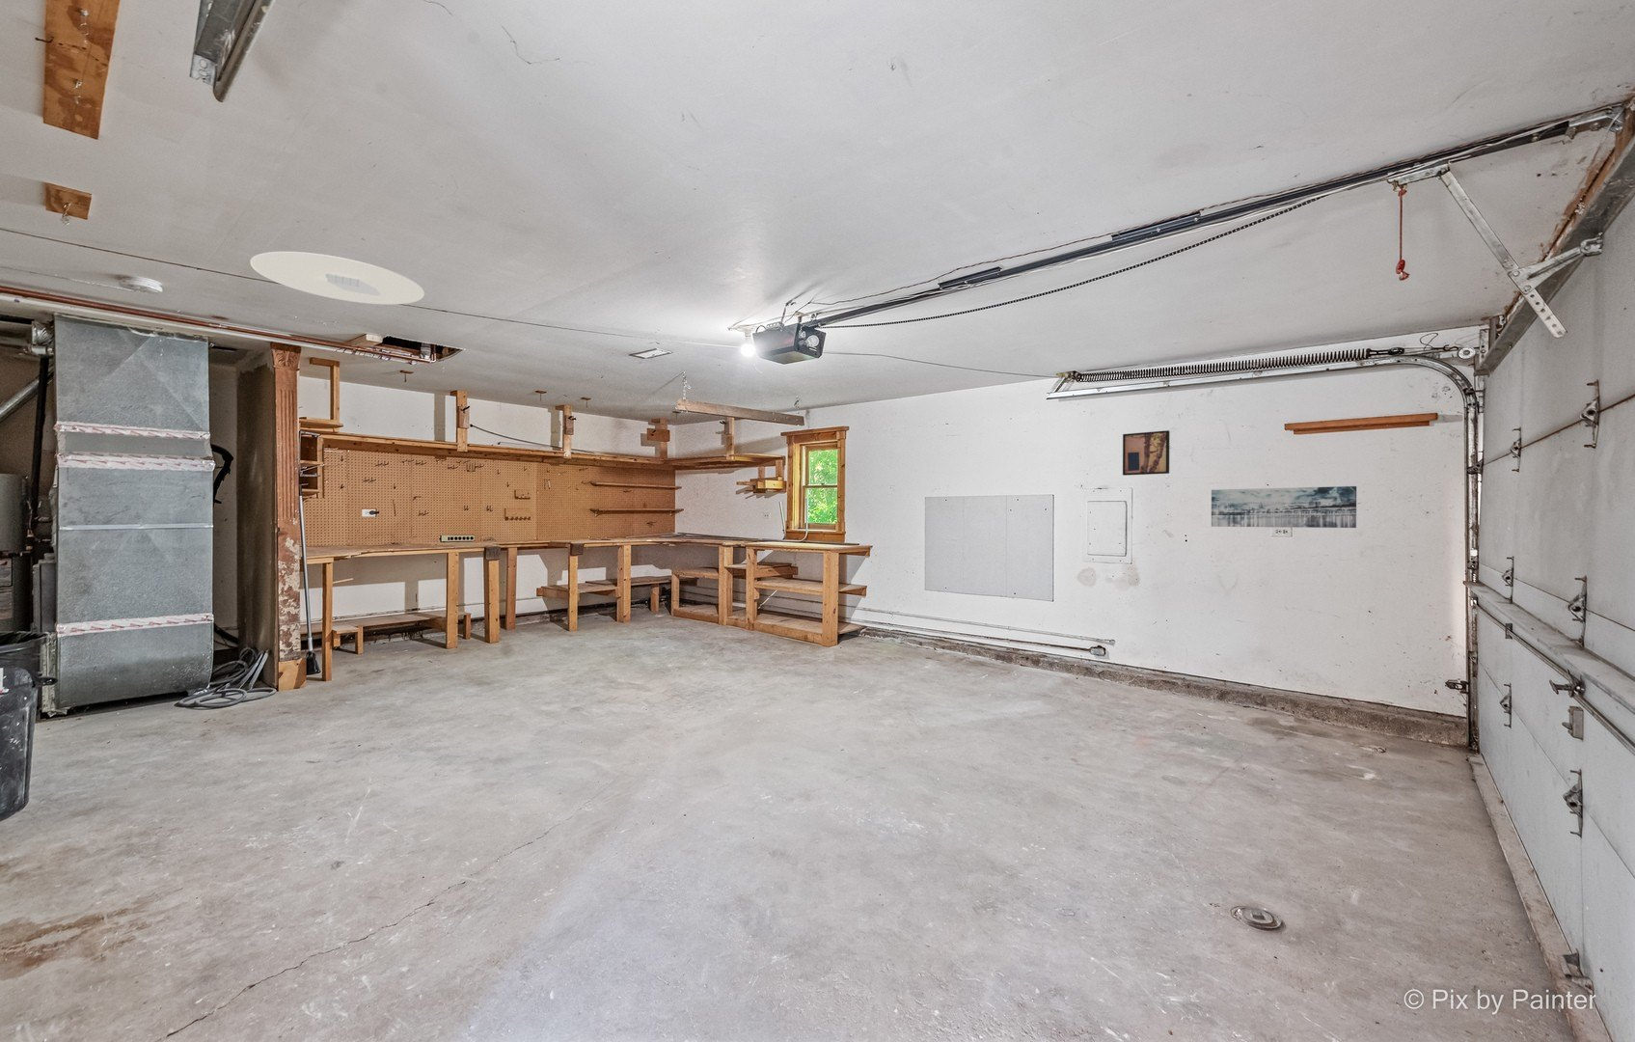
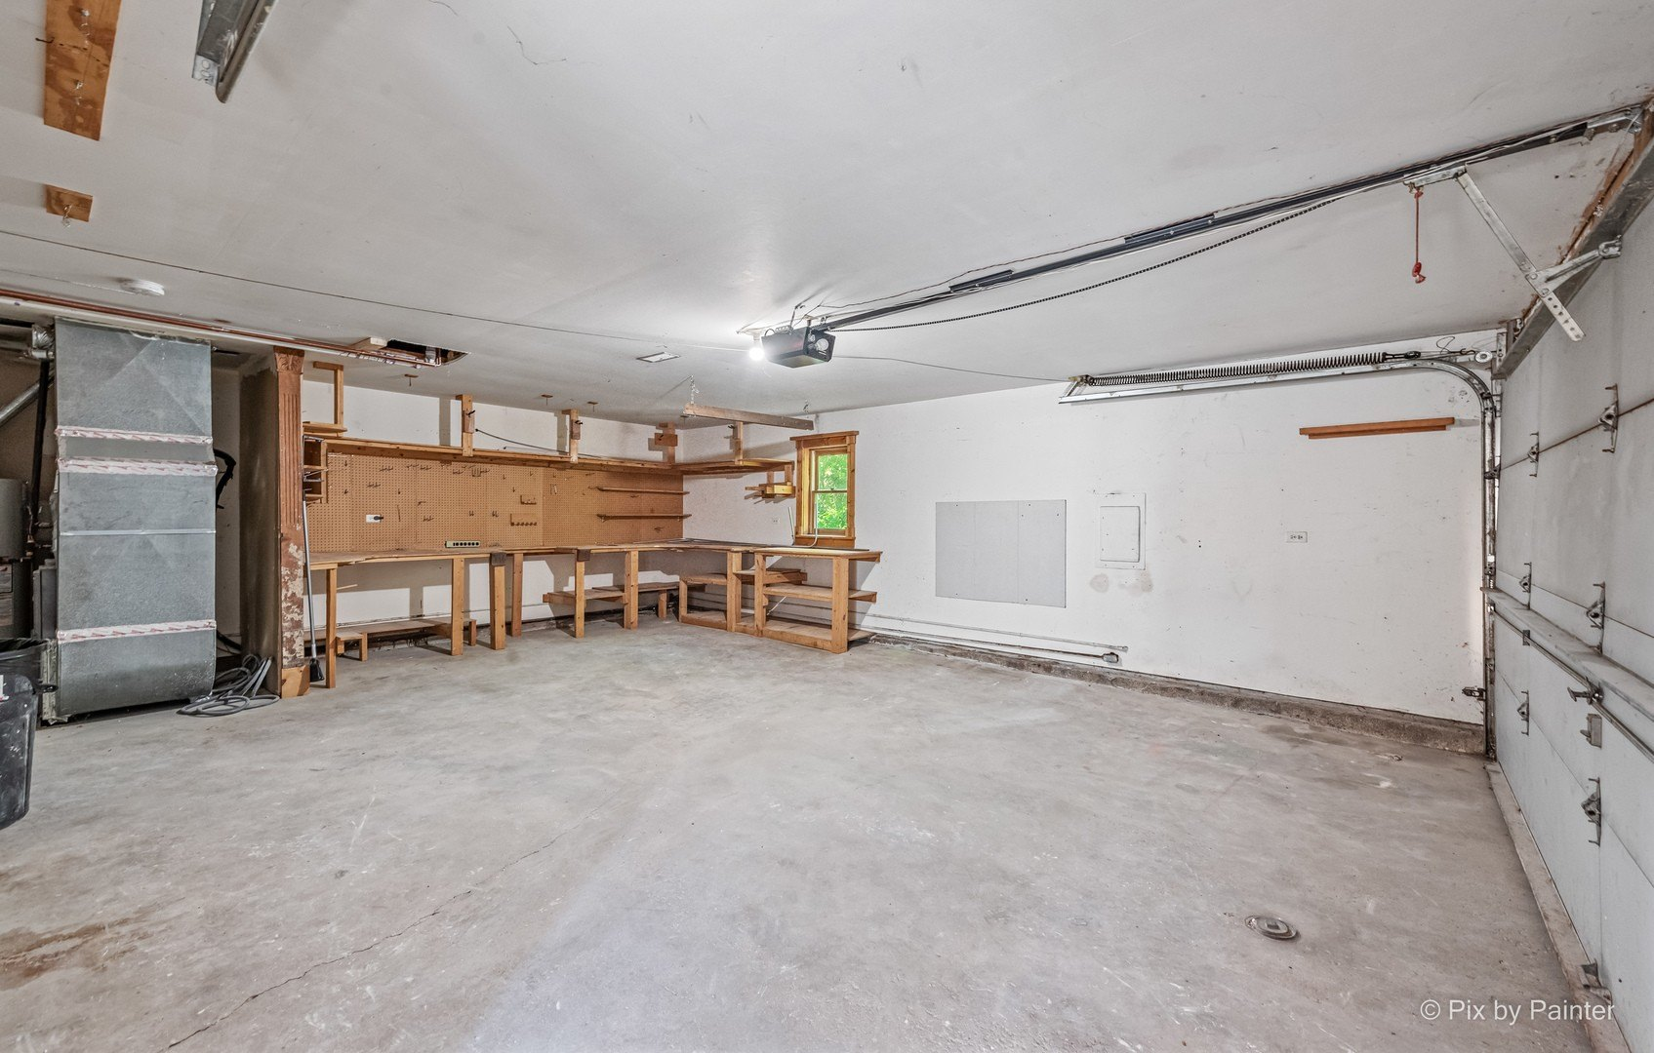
- wall art [1121,429,1171,477]
- ceiling light [249,250,425,306]
- wall art [1211,485,1357,528]
